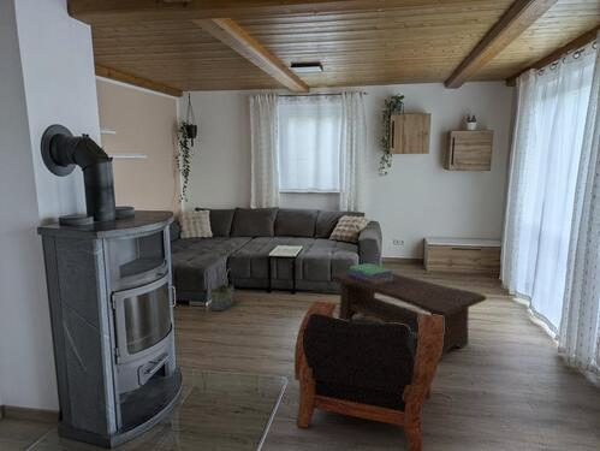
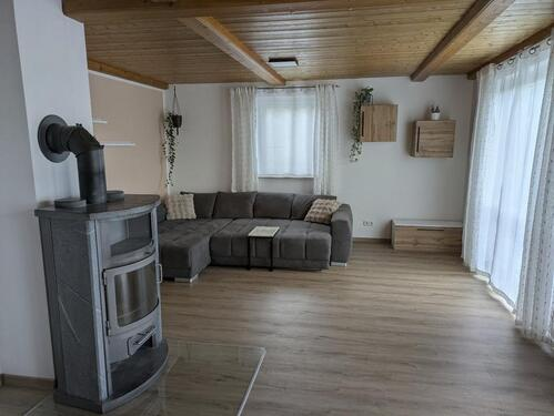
- armchair [293,301,444,451]
- stack of books [347,262,393,284]
- basket [209,267,234,311]
- coffee table [329,269,488,361]
